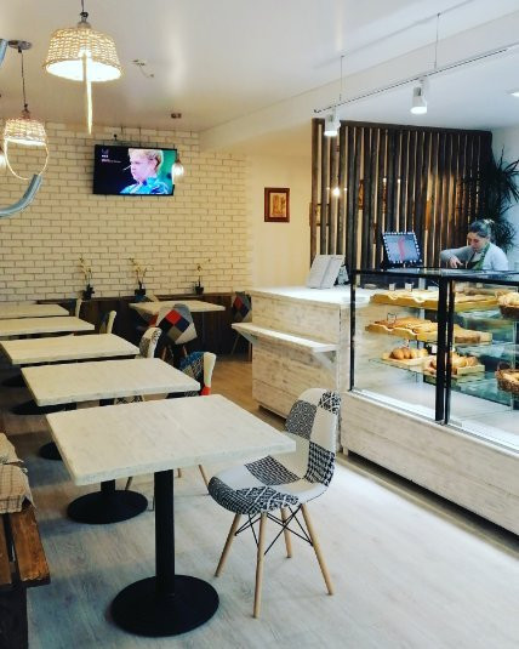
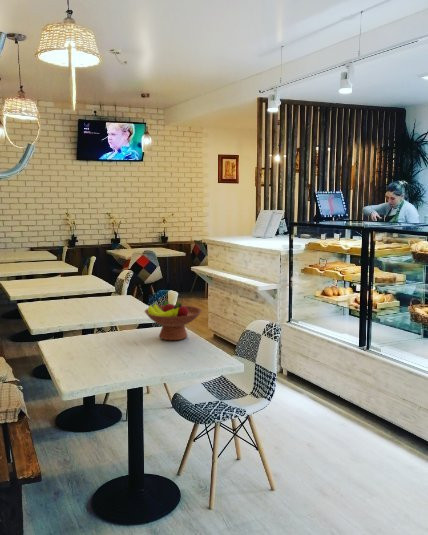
+ fruit bowl [144,301,203,341]
